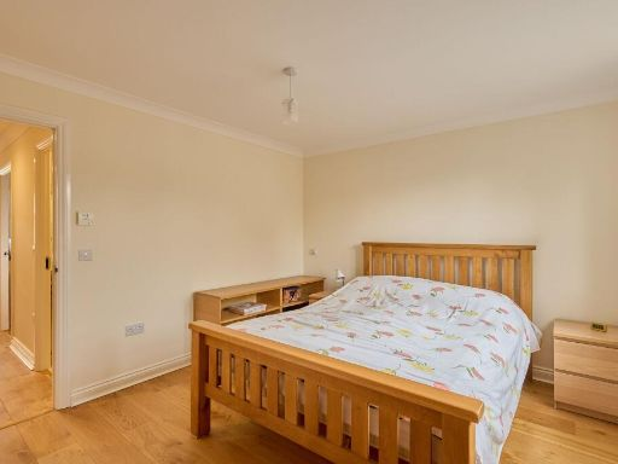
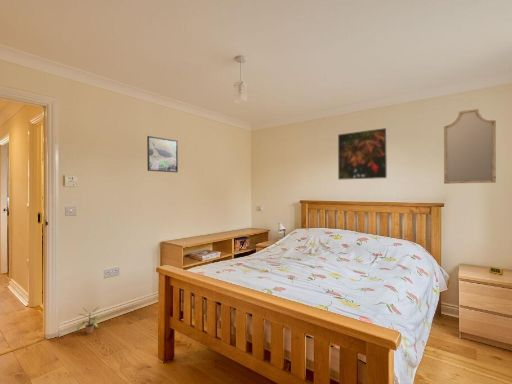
+ home mirror [443,108,497,185]
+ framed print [337,127,388,181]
+ potted plant [76,306,103,335]
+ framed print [146,135,179,173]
